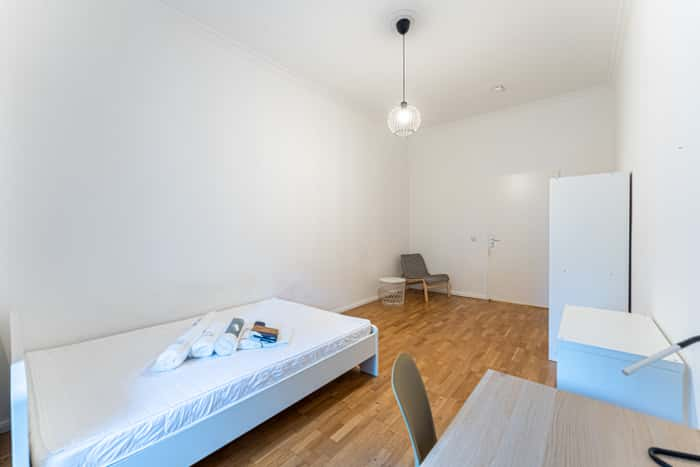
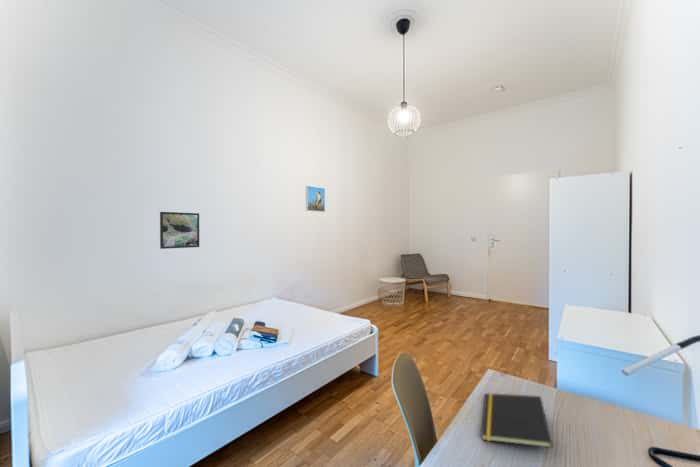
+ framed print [305,185,326,213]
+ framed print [159,211,200,250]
+ notepad [480,392,554,449]
